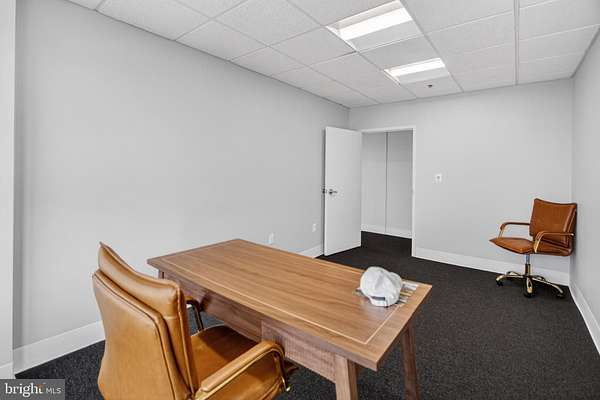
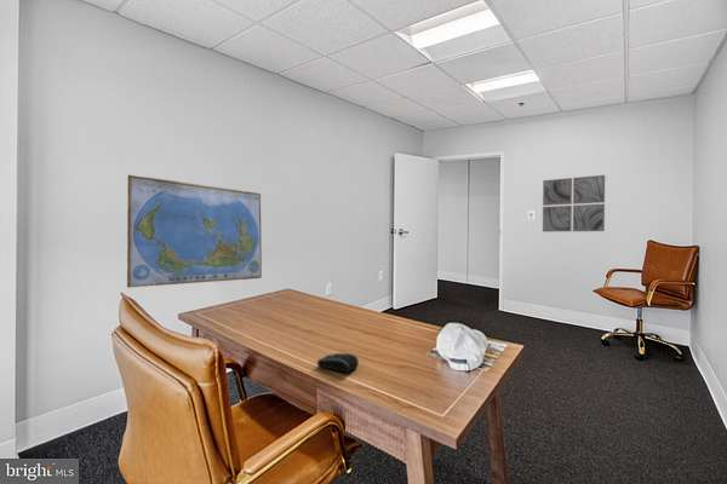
+ world map [126,174,263,289]
+ computer mouse [316,352,360,374]
+ wall art [542,174,606,234]
